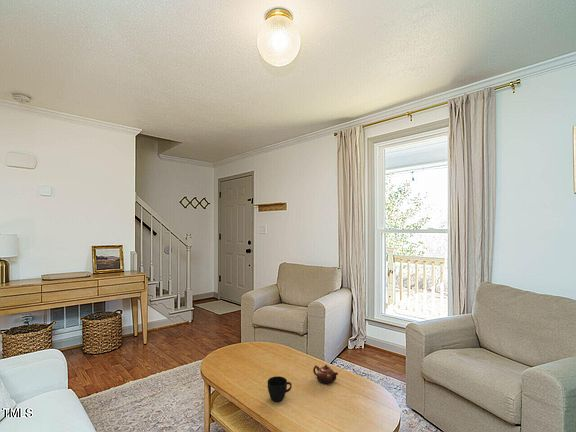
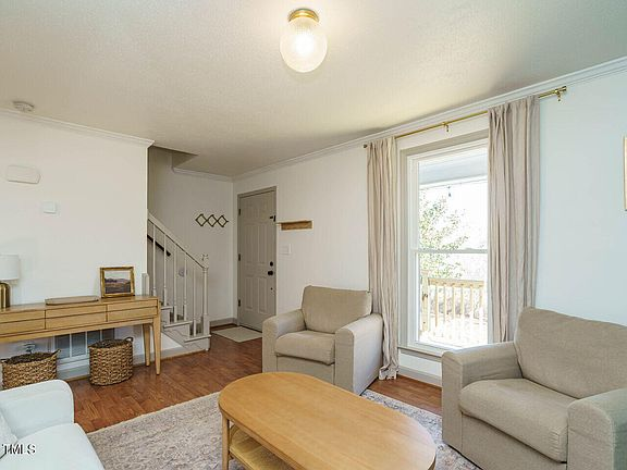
- cup [267,375,293,403]
- teapot [312,364,339,385]
